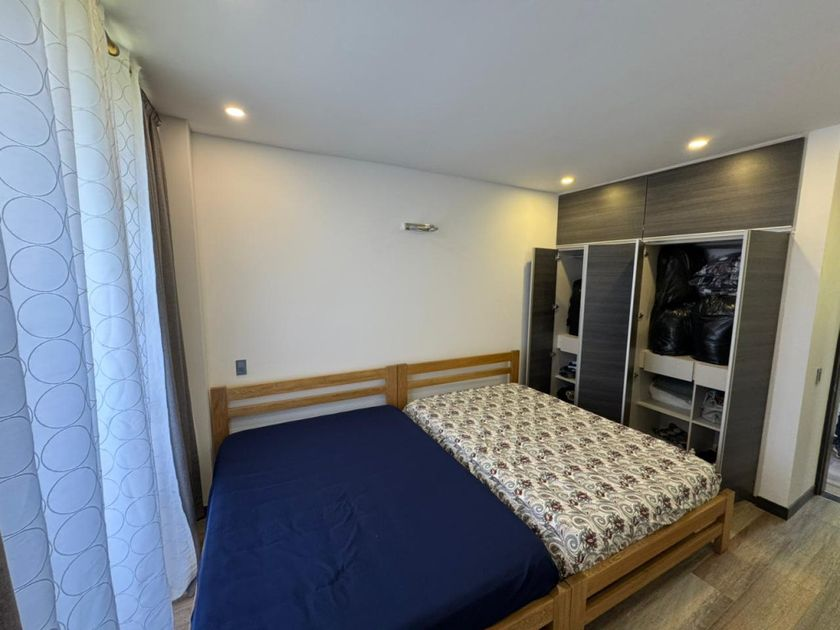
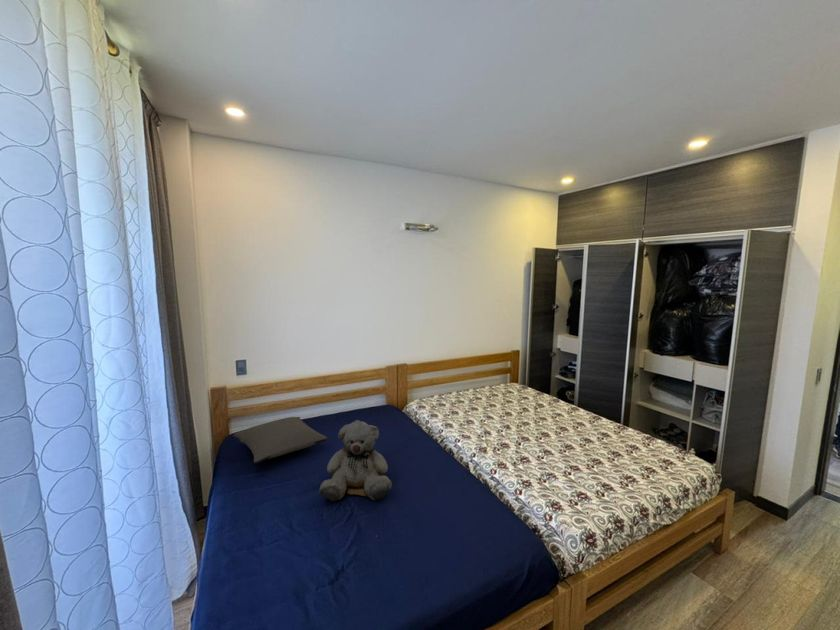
+ teddy bear [319,419,393,502]
+ pillow [232,416,328,465]
